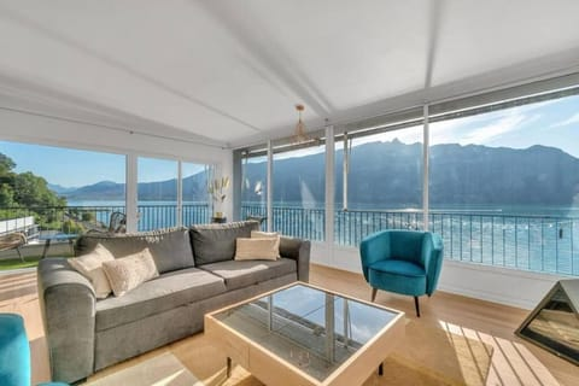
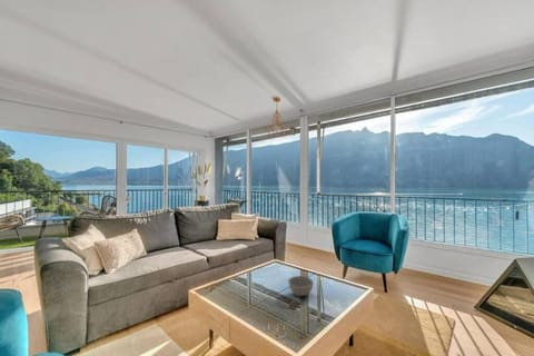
+ bowl [287,275,315,297]
